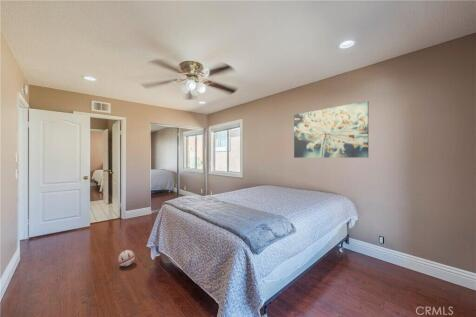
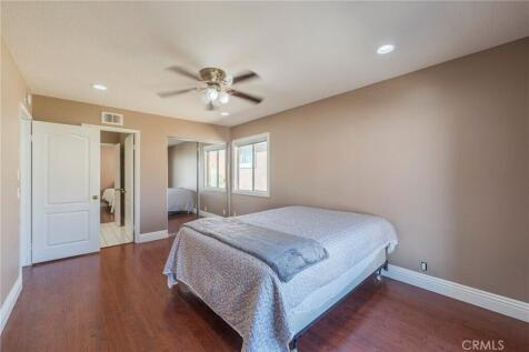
- ball [117,249,136,267]
- wall art [293,100,370,159]
